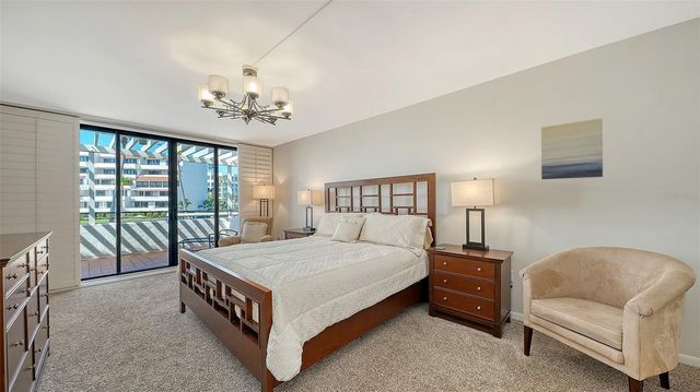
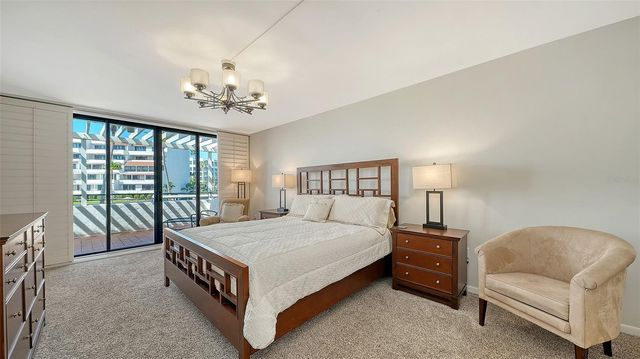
- wall art [540,118,604,180]
